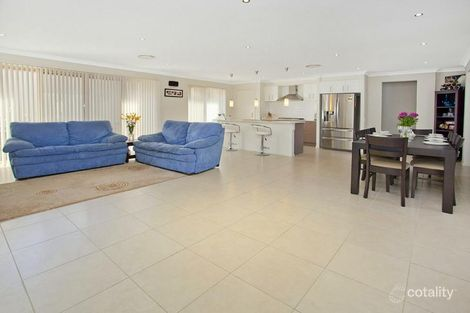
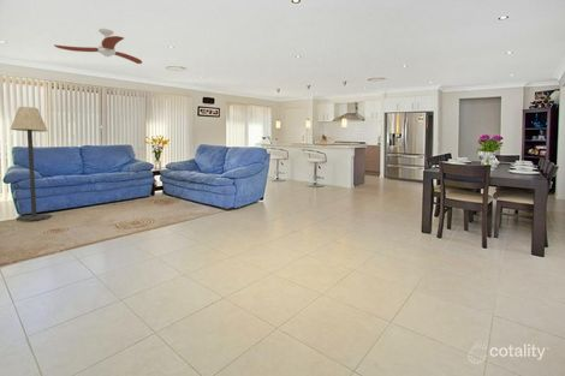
+ ceiling fan [53,28,143,65]
+ floor lamp [10,106,53,222]
